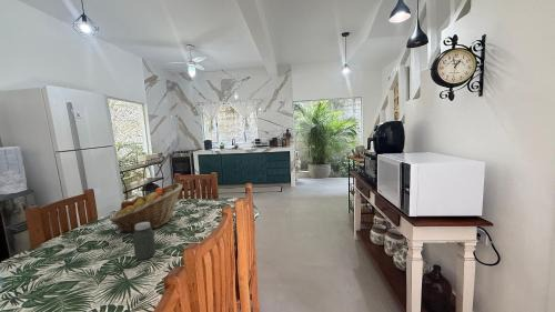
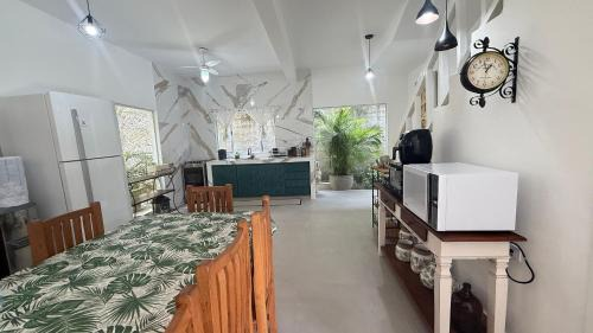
- jar [132,222,157,261]
- fruit basket [109,182,183,234]
